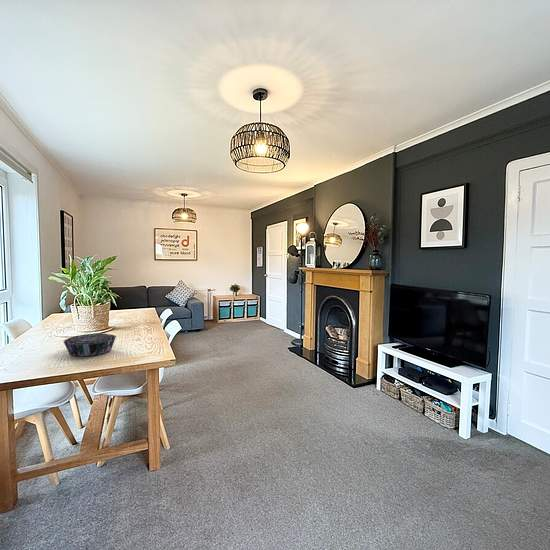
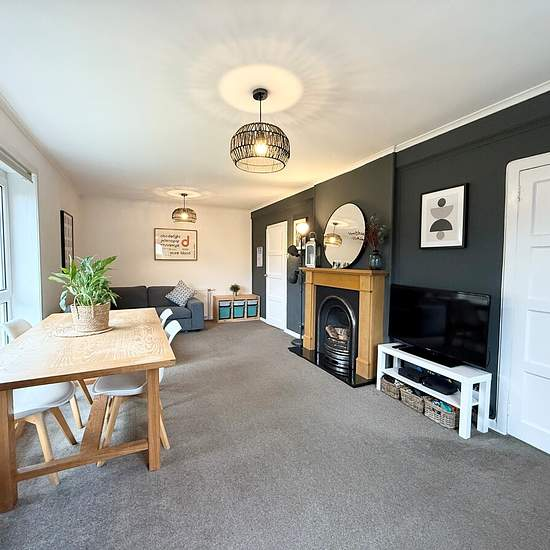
- decorative bowl [63,332,117,357]
